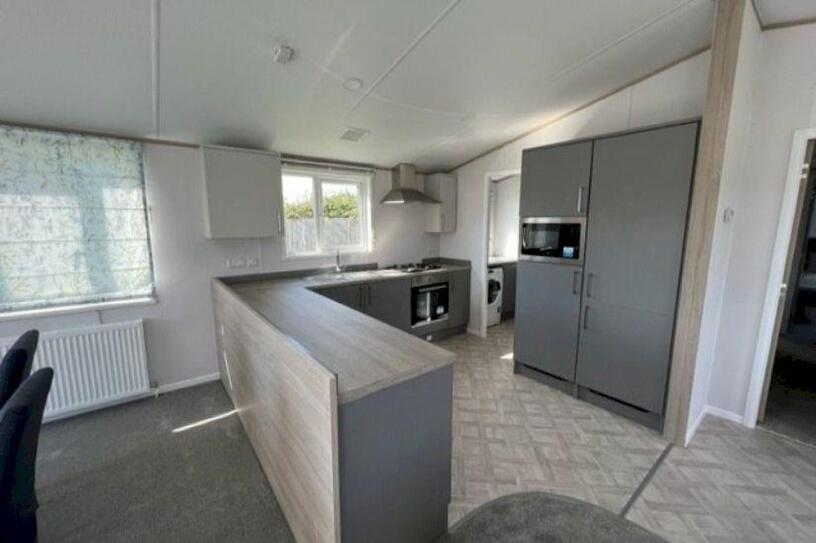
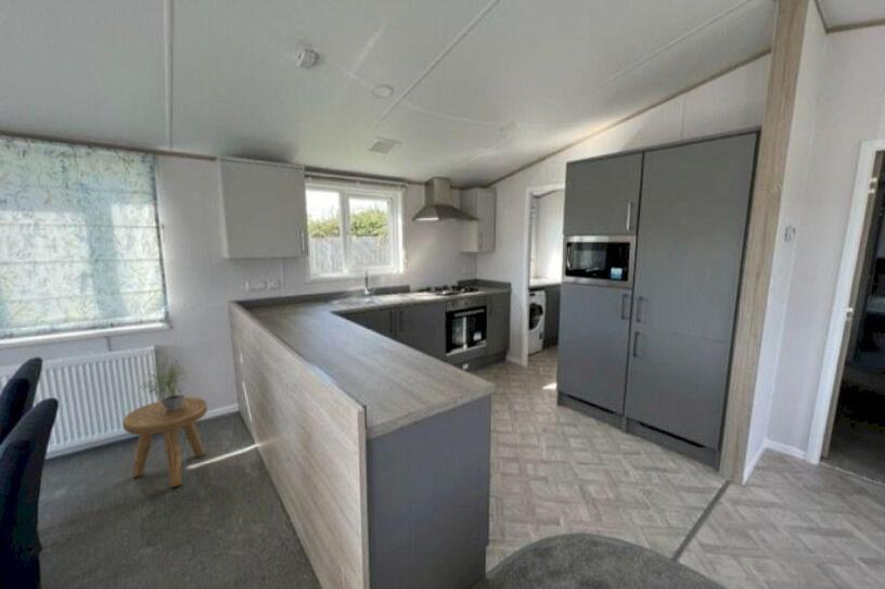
+ stool [121,396,208,488]
+ potted plant [138,356,192,410]
